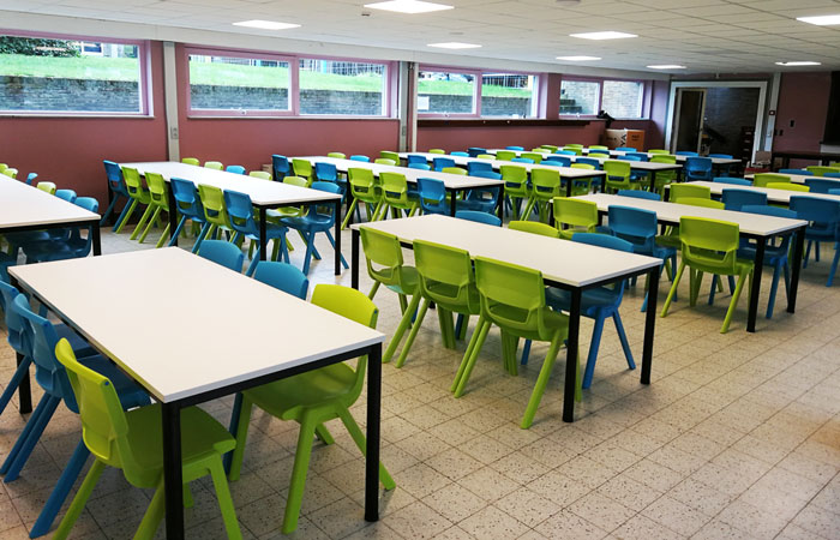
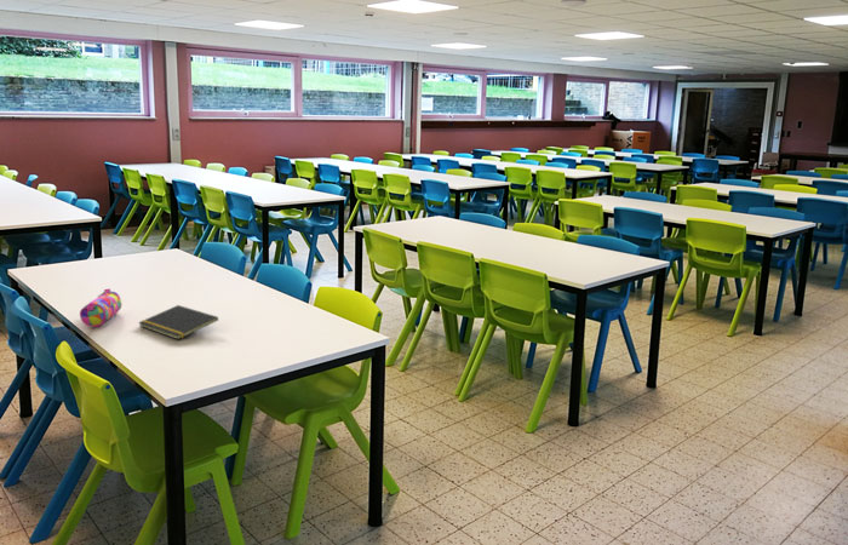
+ notepad [137,304,219,340]
+ pencil case [79,287,122,328]
